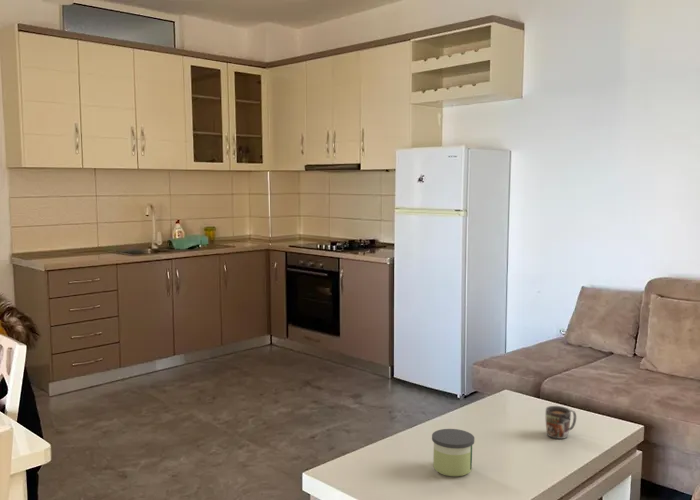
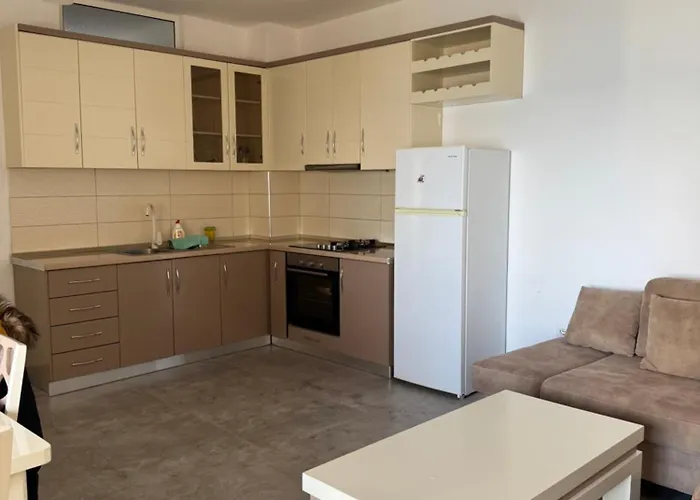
- candle [431,428,475,477]
- mug [545,405,577,440]
